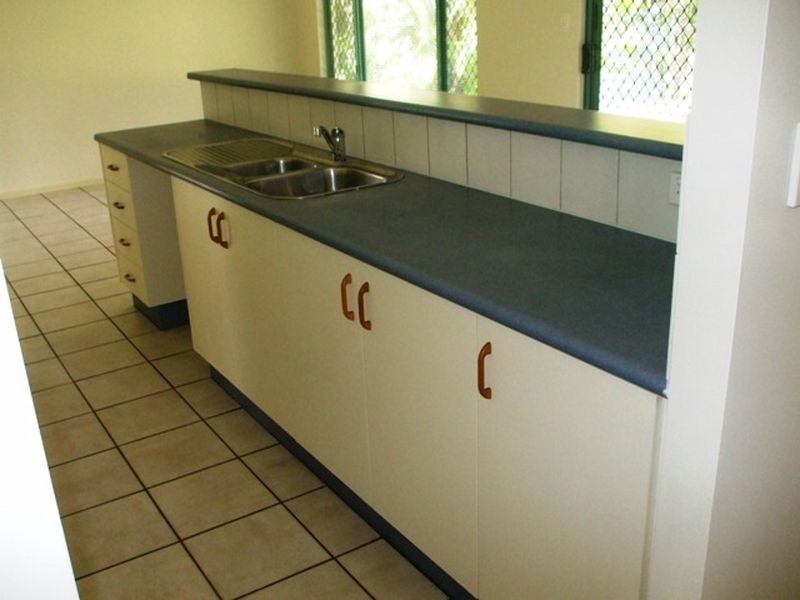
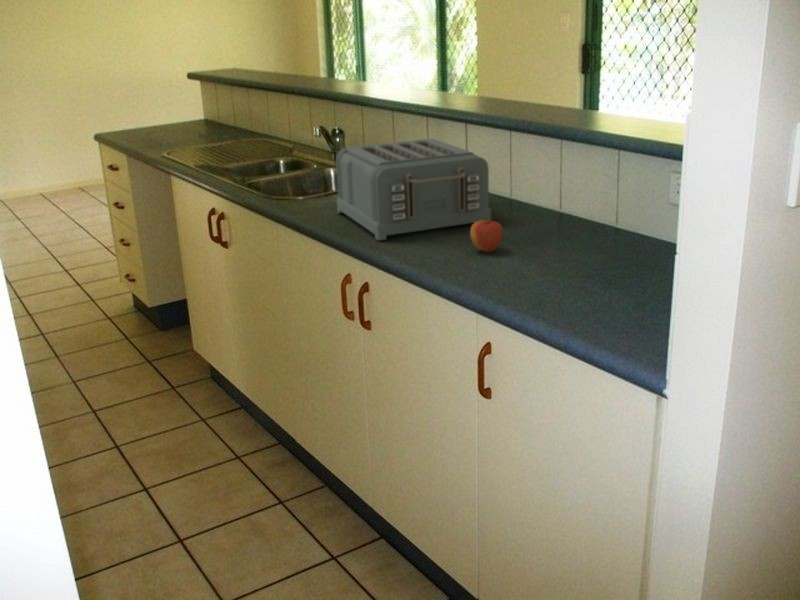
+ apple [469,215,504,253]
+ toaster [335,138,492,241]
